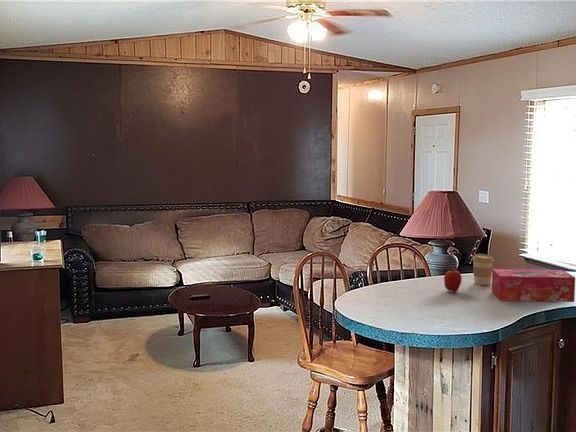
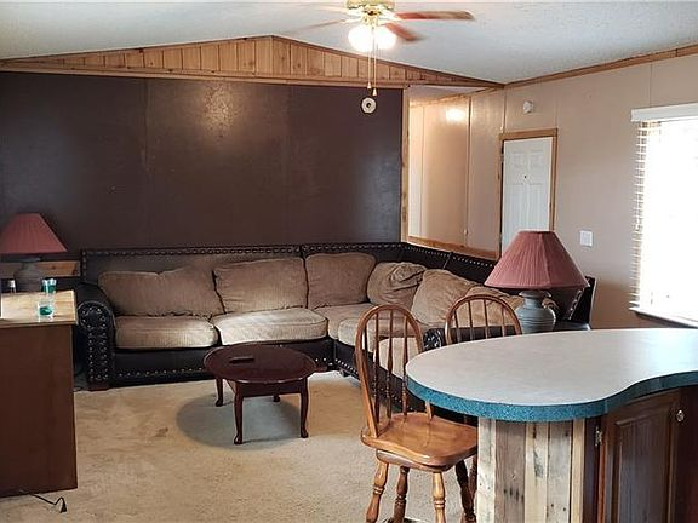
- fruit [443,267,463,293]
- coffee cup [472,253,495,286]
- tissue box [491,268,576,303]
